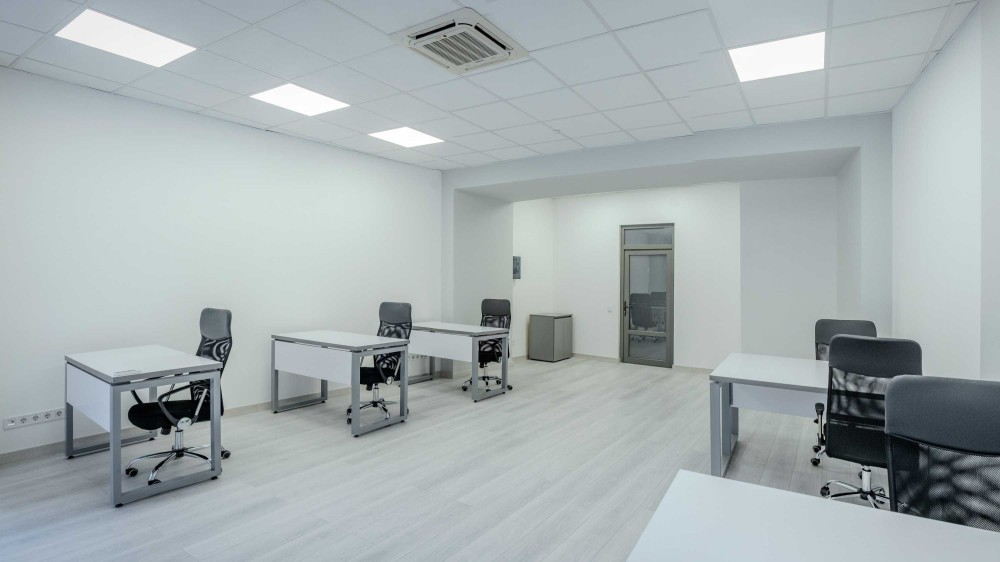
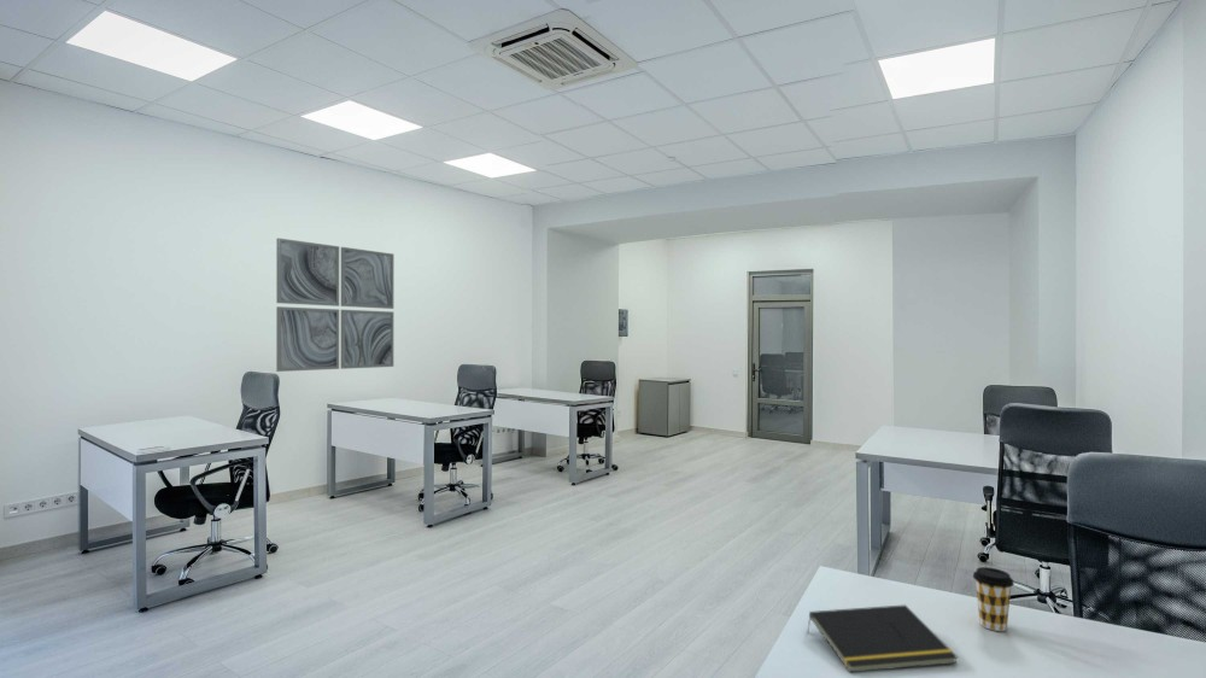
+ coffee cup [972,566,1015,632]
+ notepad [806,603,959,673]
+ wall art [275,236,394,373]
